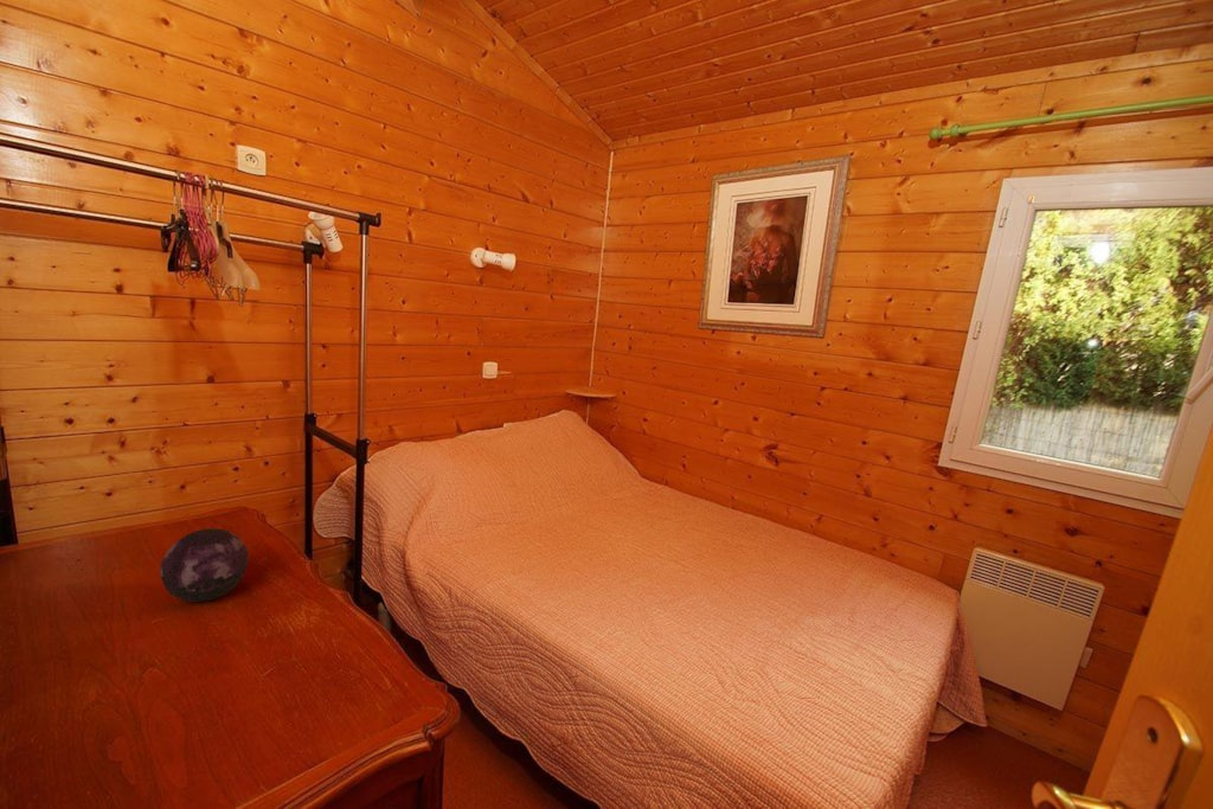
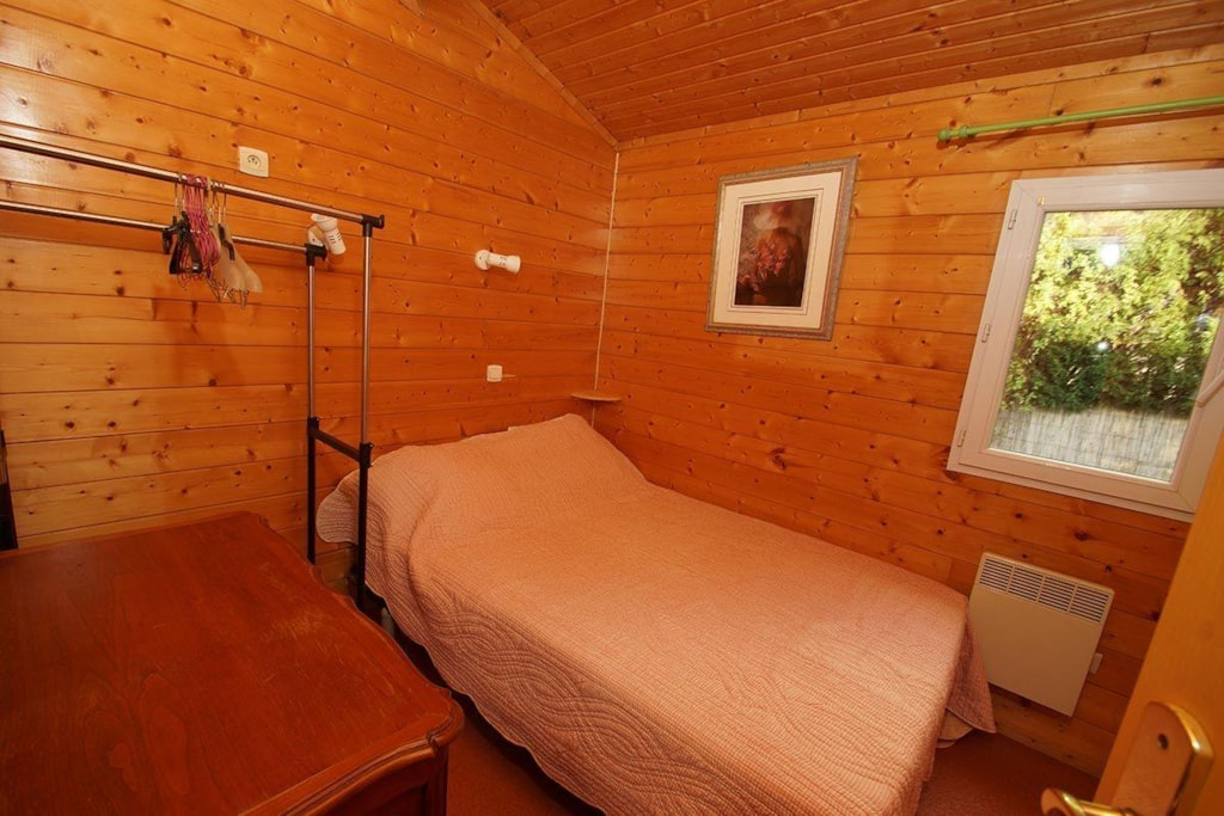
- decorative orb [159,527,250,603]
